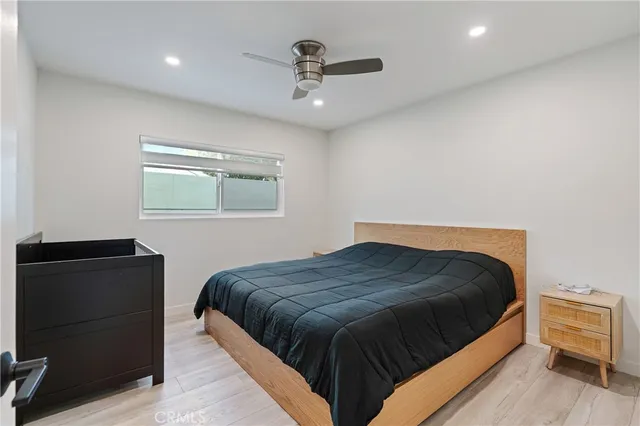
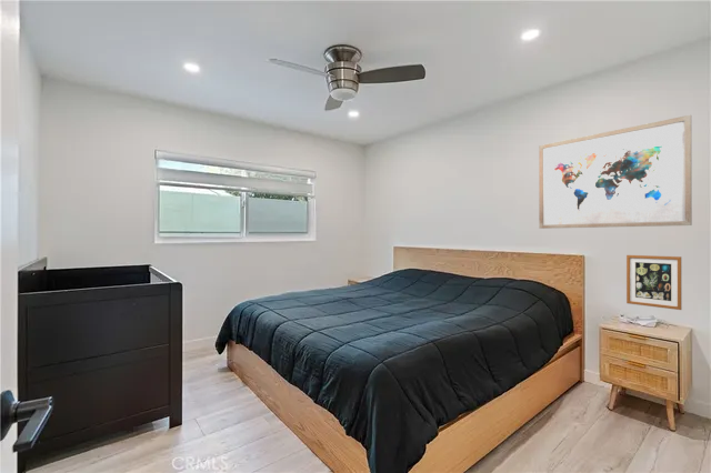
+ wall art [625,254,682,311]
+ wall art [538,114,693,230]
